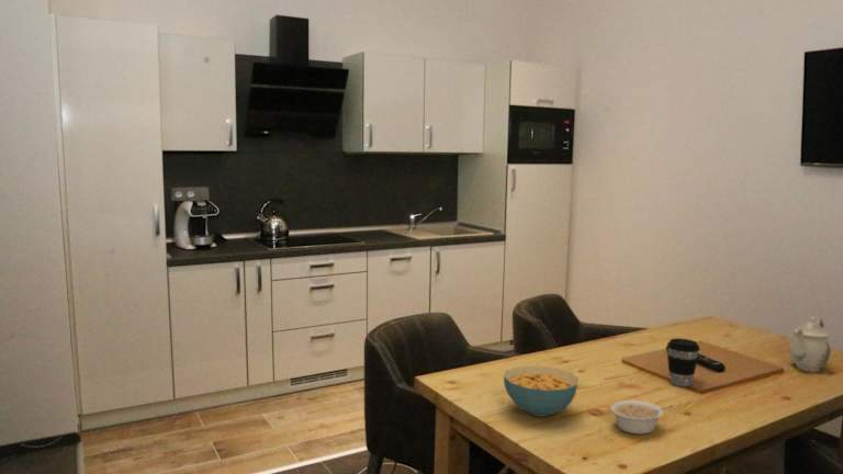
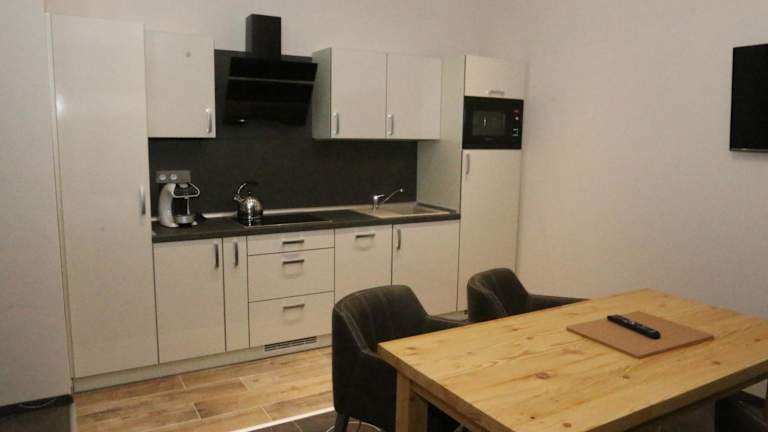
- teapot [788,315,832,373]
- coffee cup [666,337,701,387]
- cereal bowl [503,364,580,418]
- legume [609,399,675,436]
